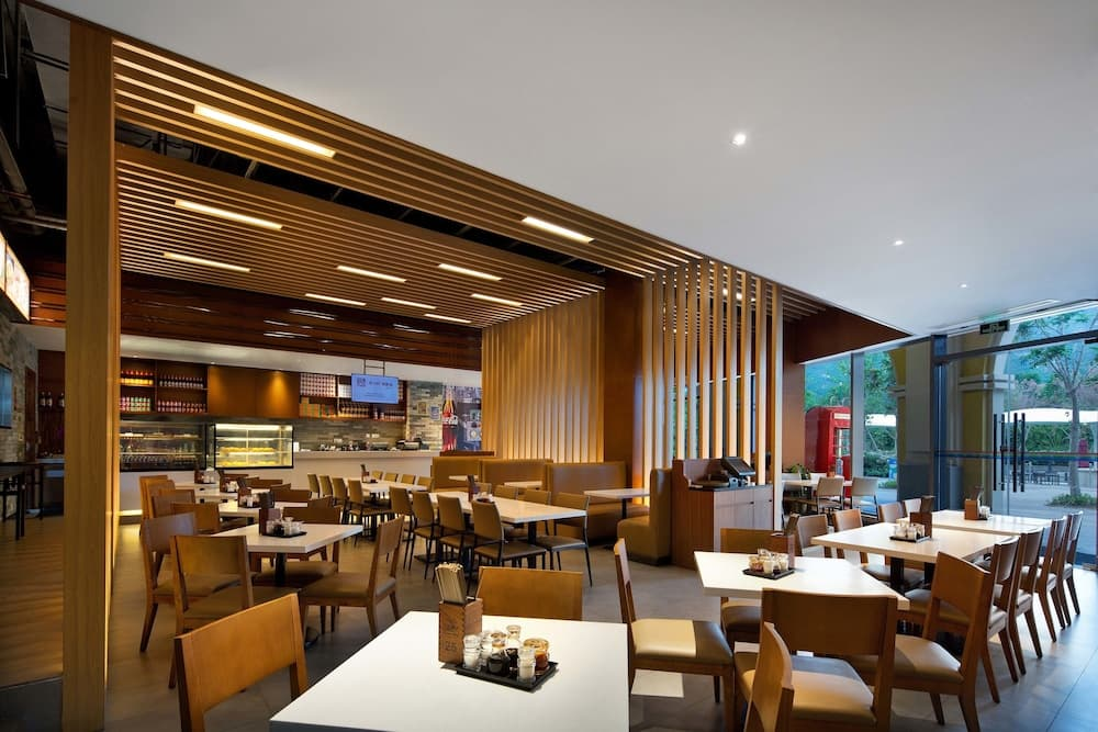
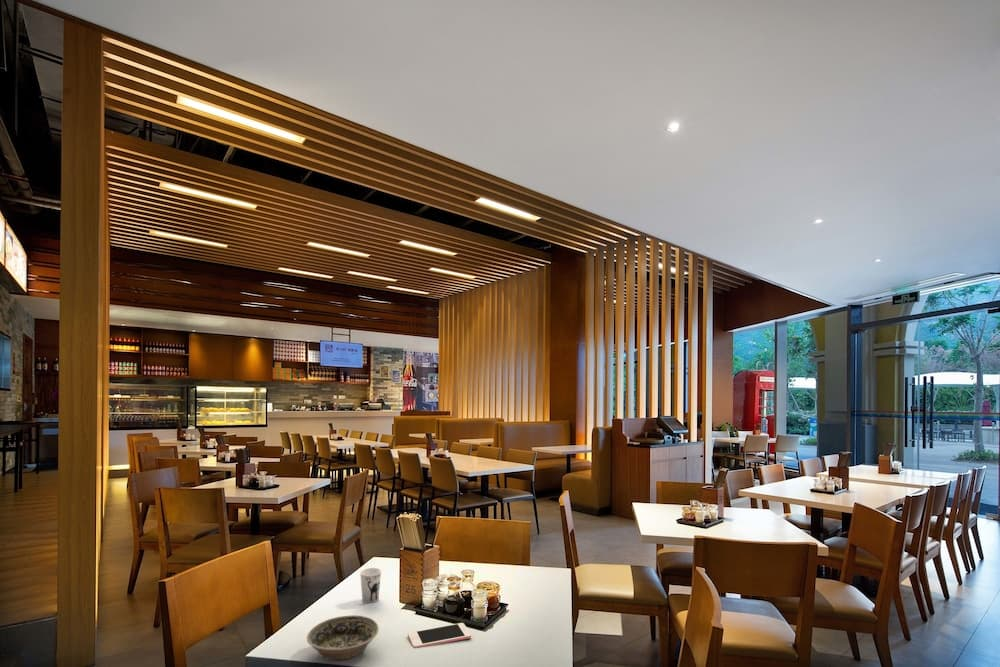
+ cell phone [407,622,472,649]
+ cup [359,567,382,604]
+ bowl [306,614,380,661]
